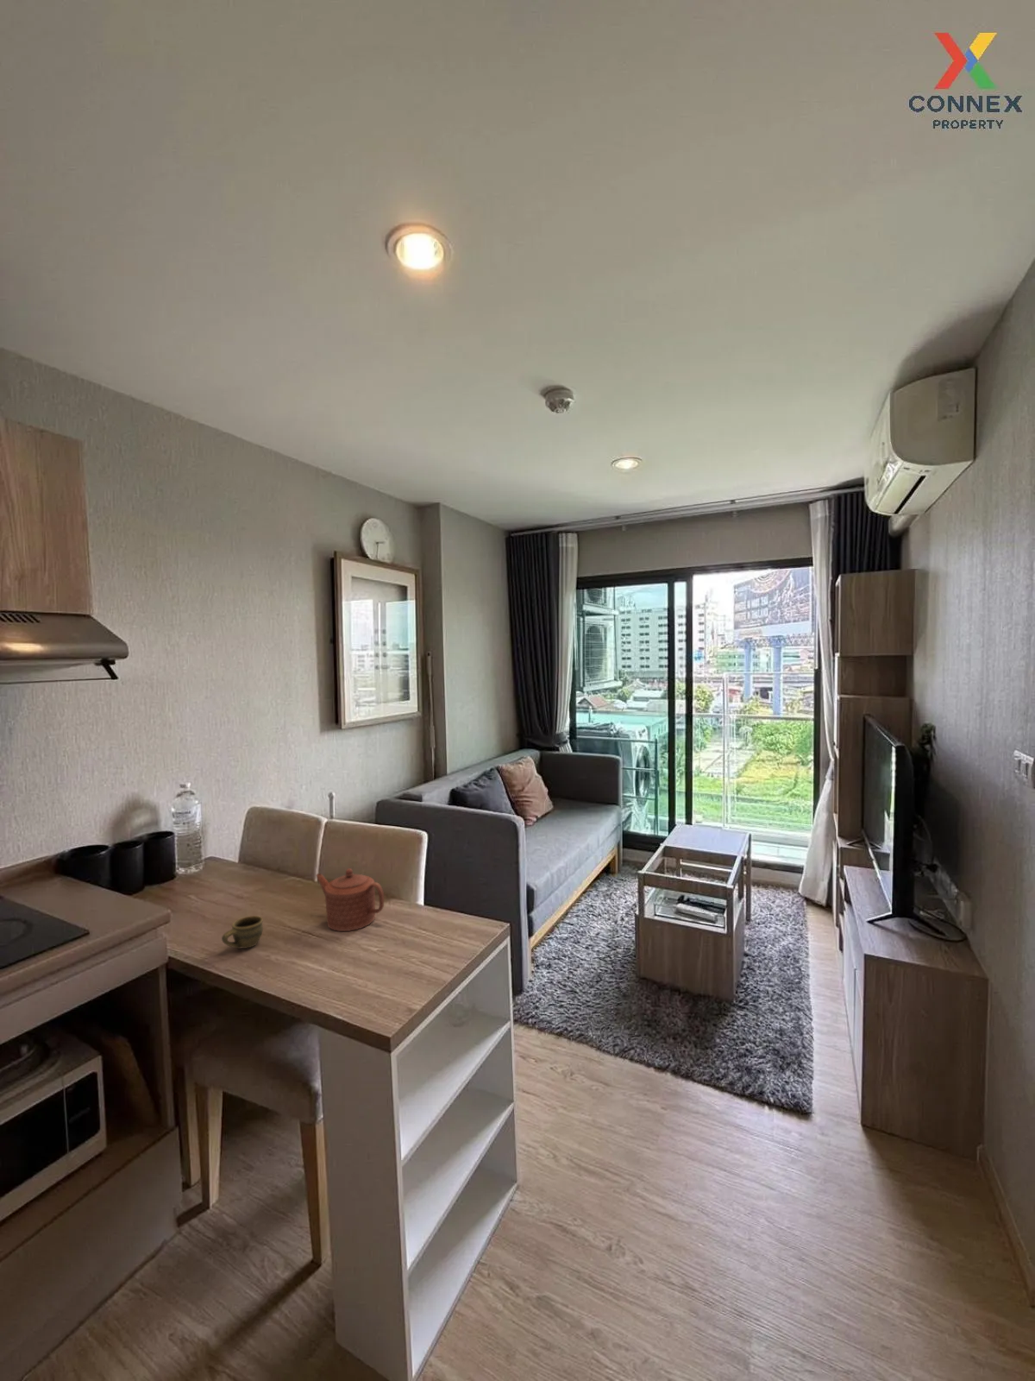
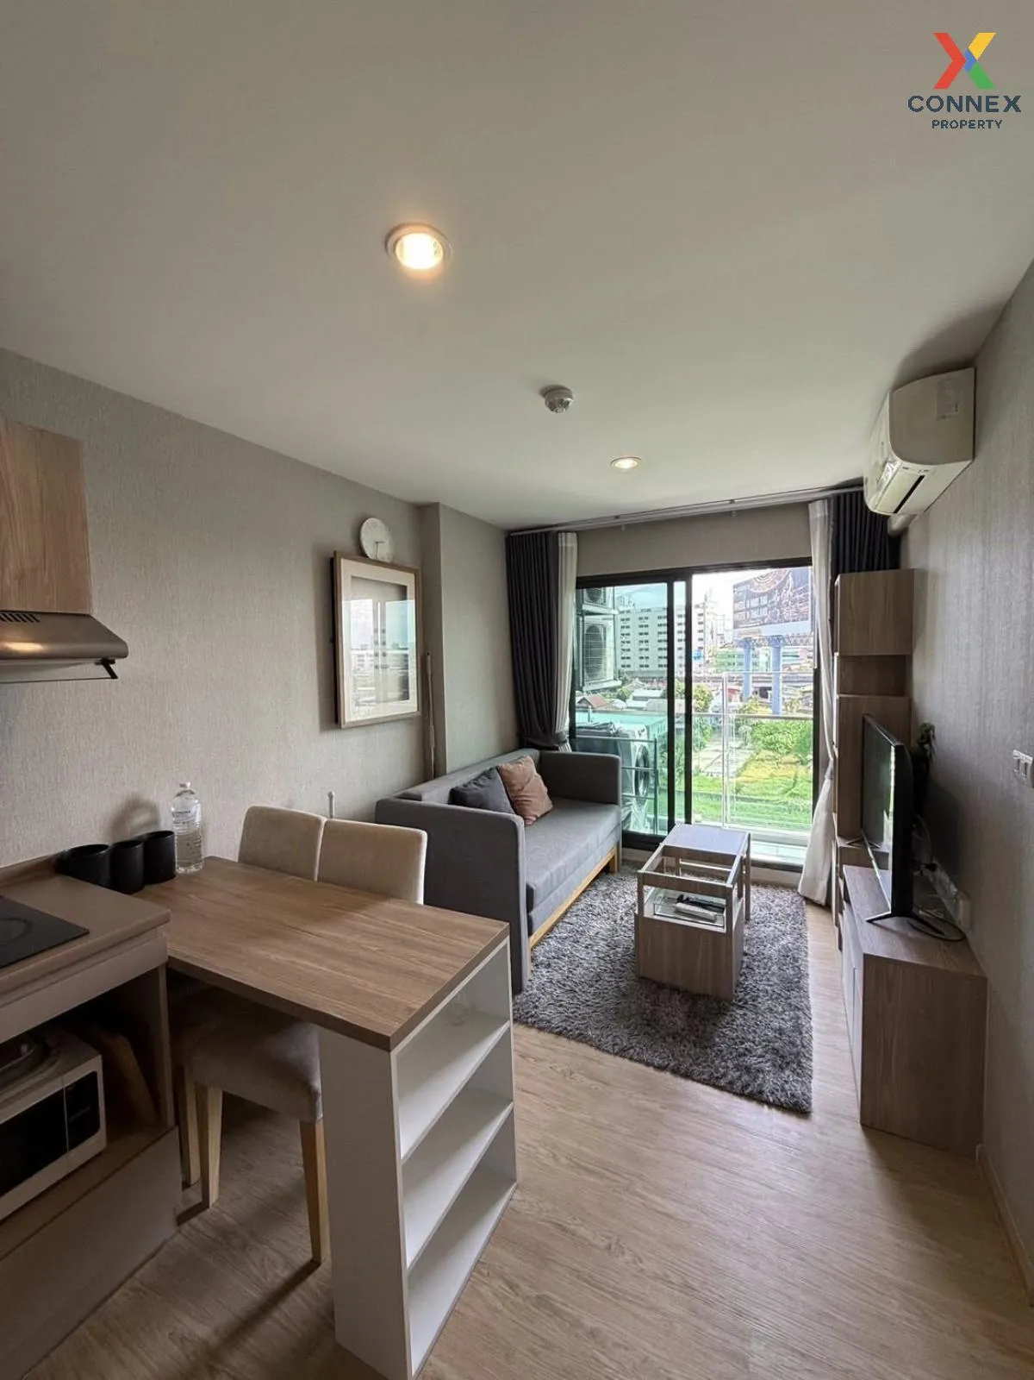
- teapot [315,868,385,932]
- cup [221,915,264,949]
